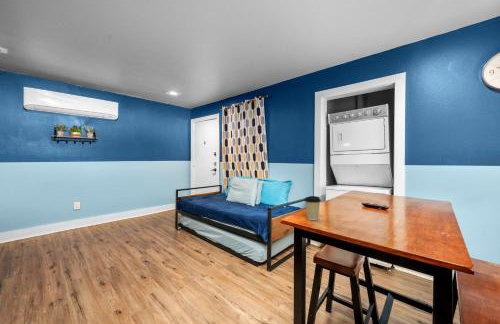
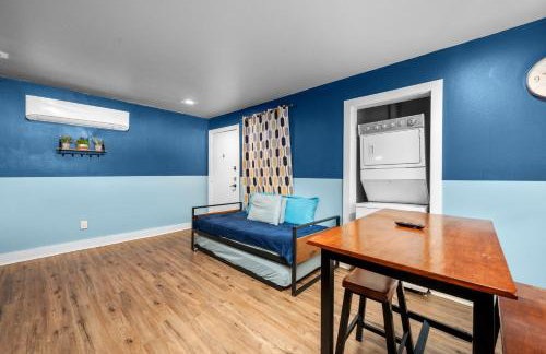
- coffee cup [303,195,322,221]
